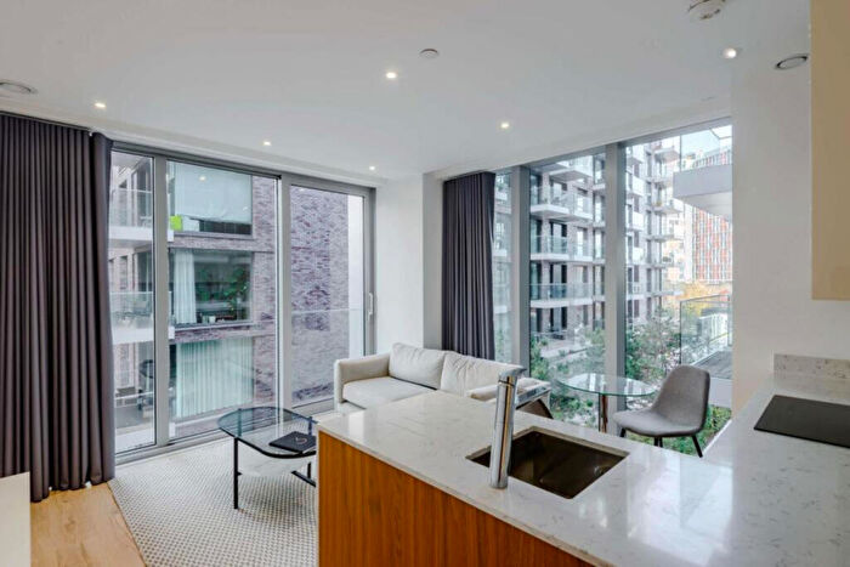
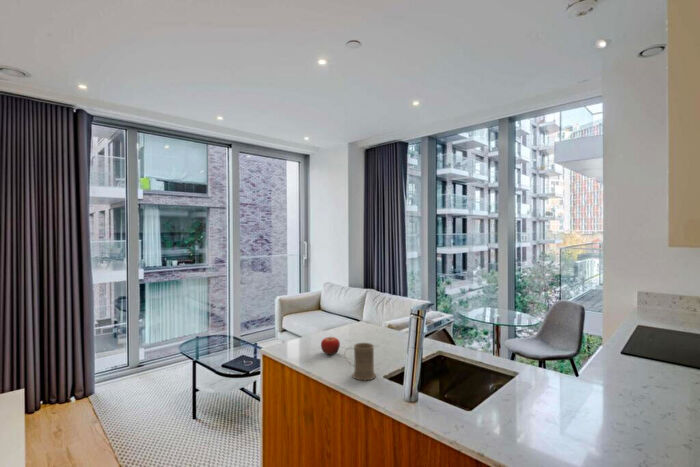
+ fruit [320,335,341,356]
+ mug [343,342,377,381]
